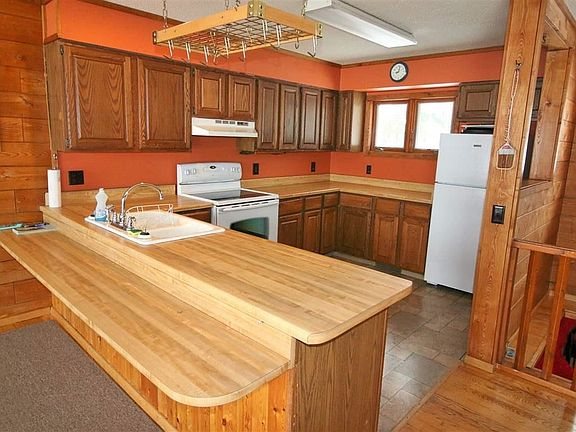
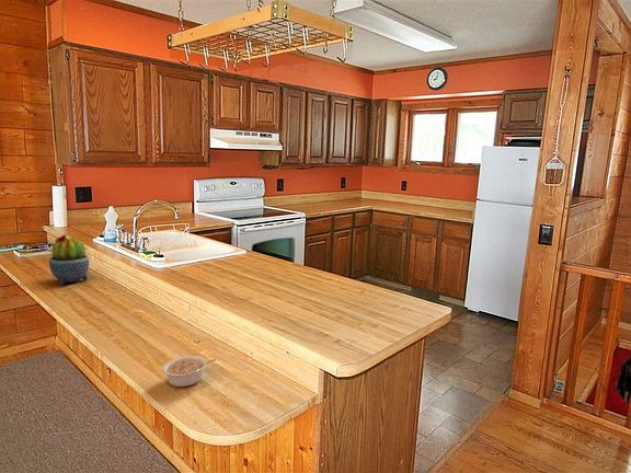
+ potted cactus [48,233,90,286]
+ legume [161,355,217,388]
